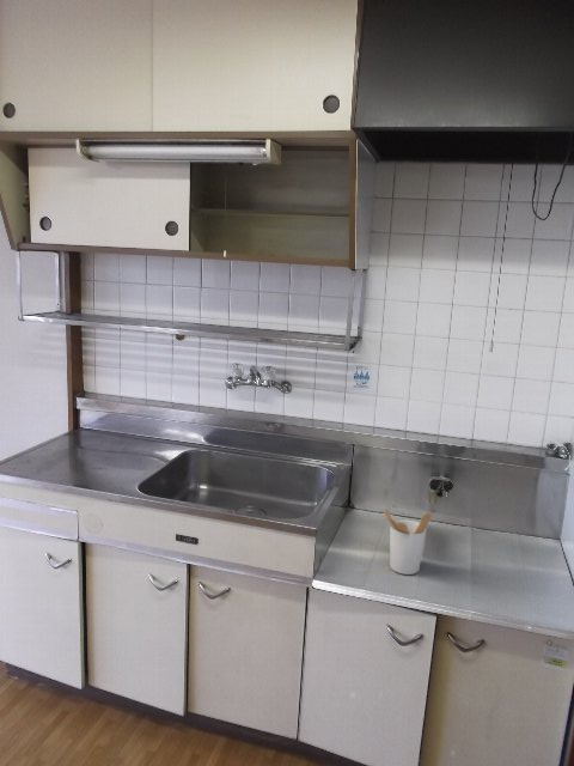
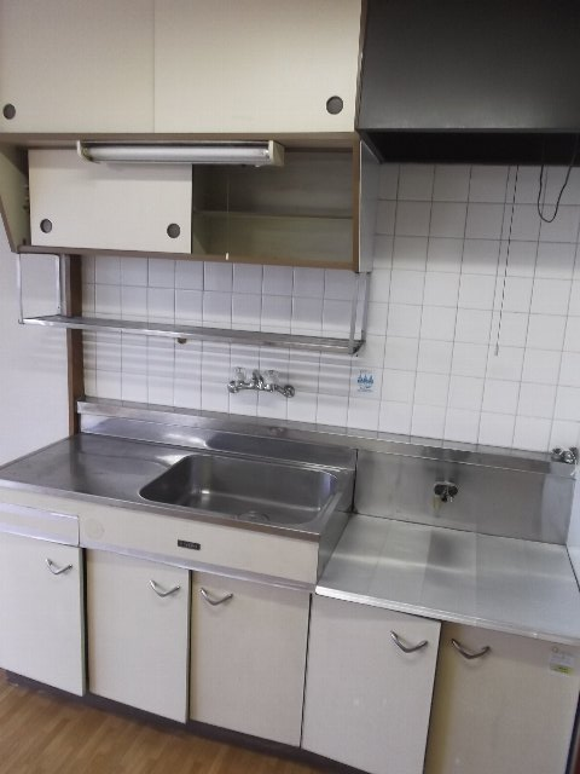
- utensil holder [383,509,433,576]
